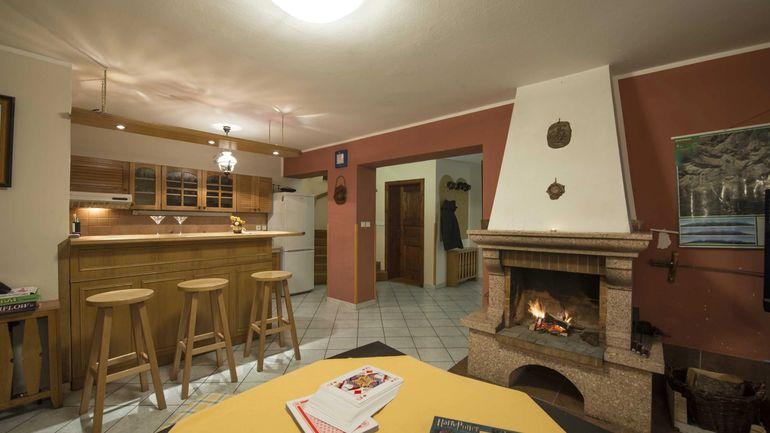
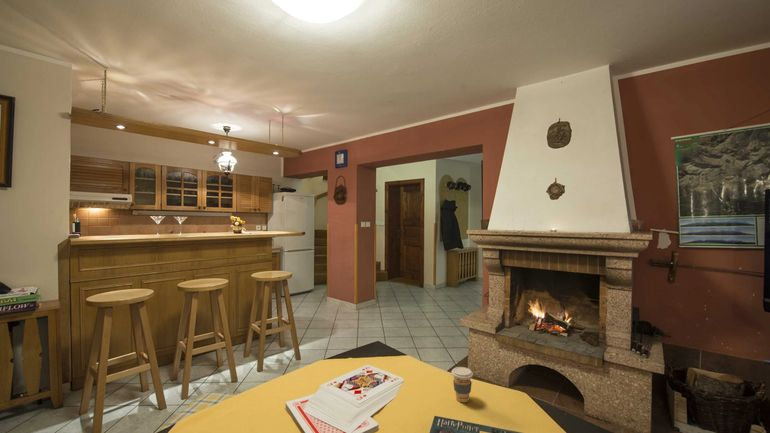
+ coffee cup [451,366,474,403]
